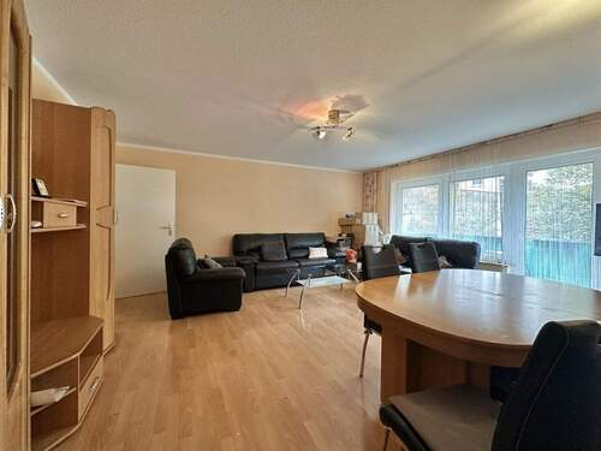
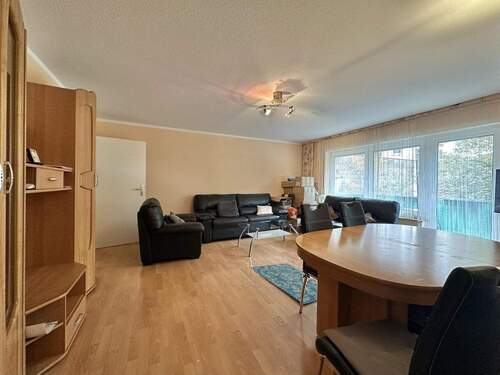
+ rug [249,262,318,305]
